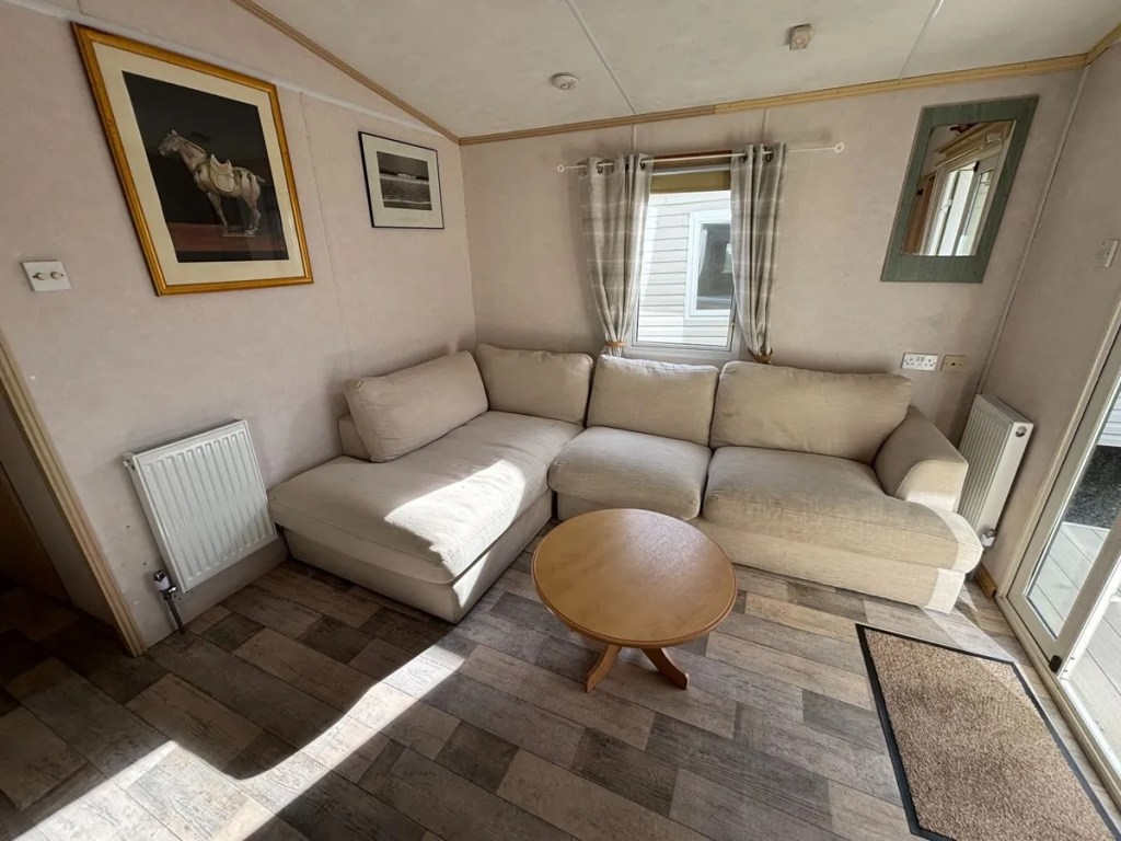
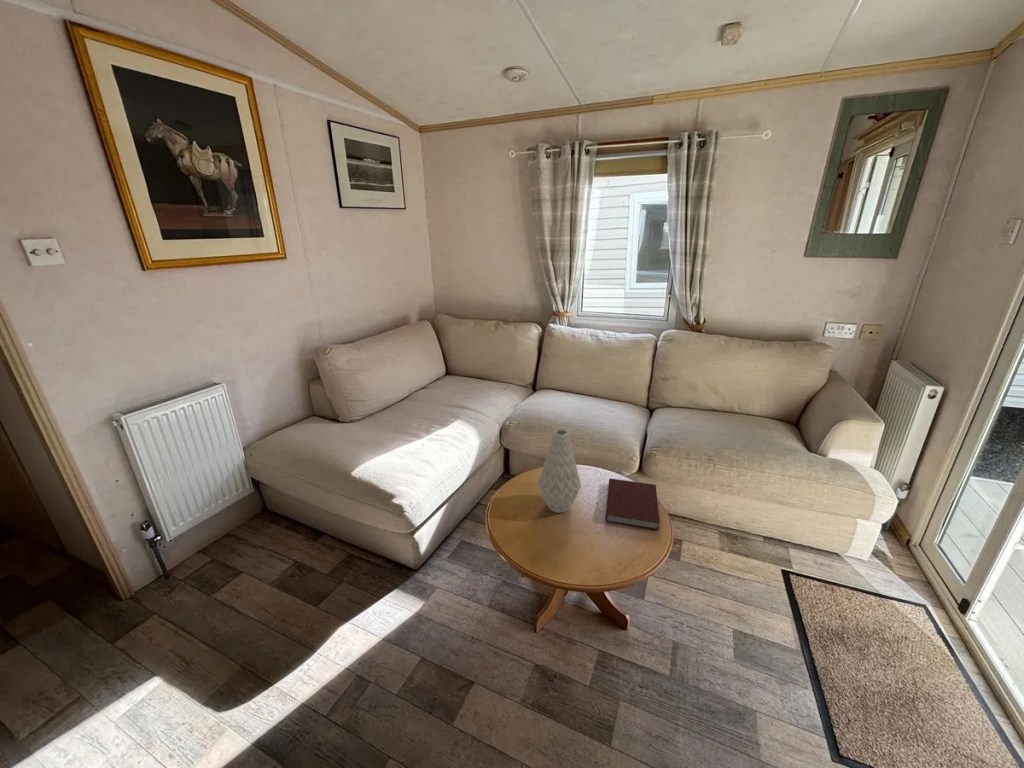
+ vase [537,428,582,514]
+ notebook [604,478,661,531]
